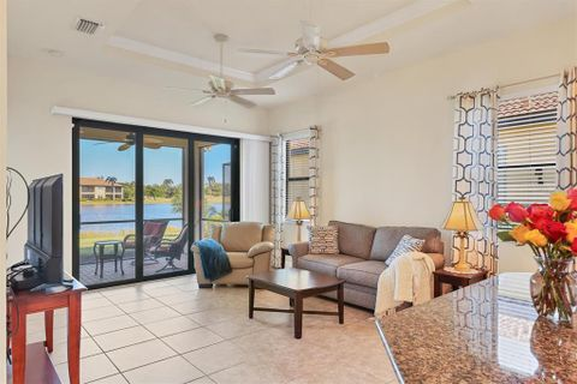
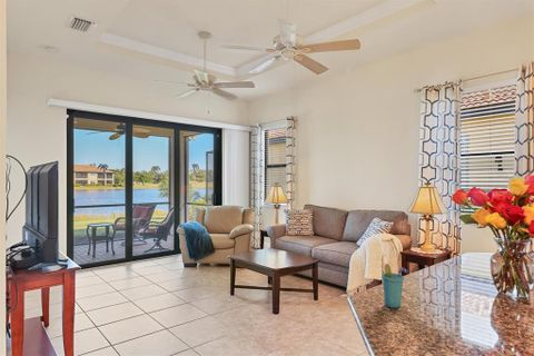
+ cup [380,263,411,309]
